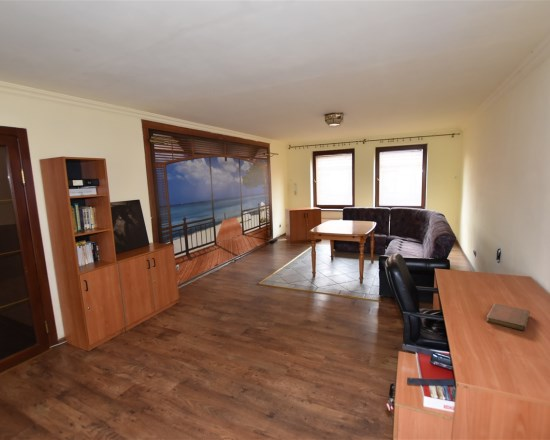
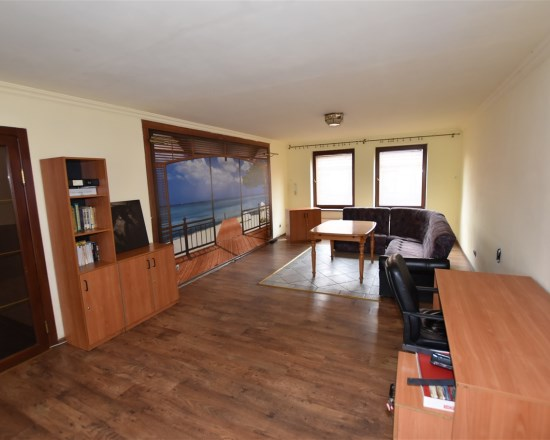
- notebook [485,302,531,332]
